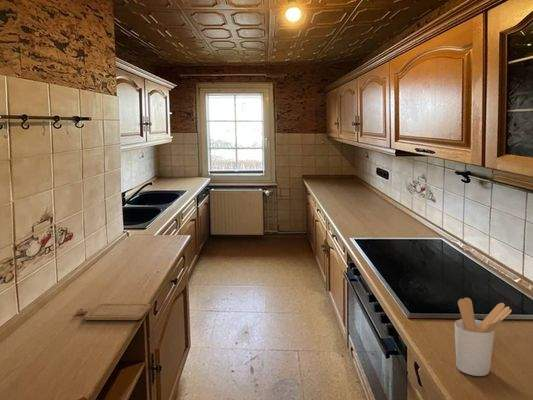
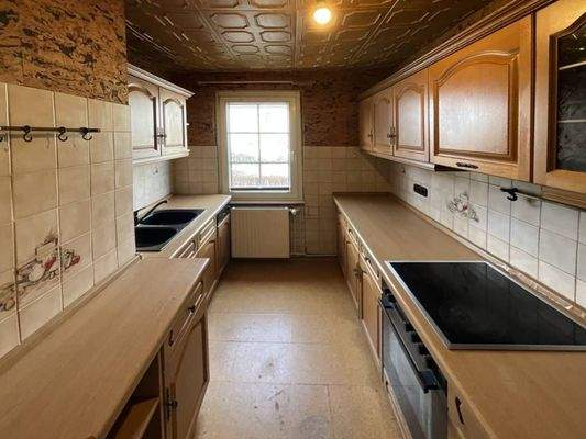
- utensil holder [454,297,513,377]
- chopping board [75,303,151,321]
